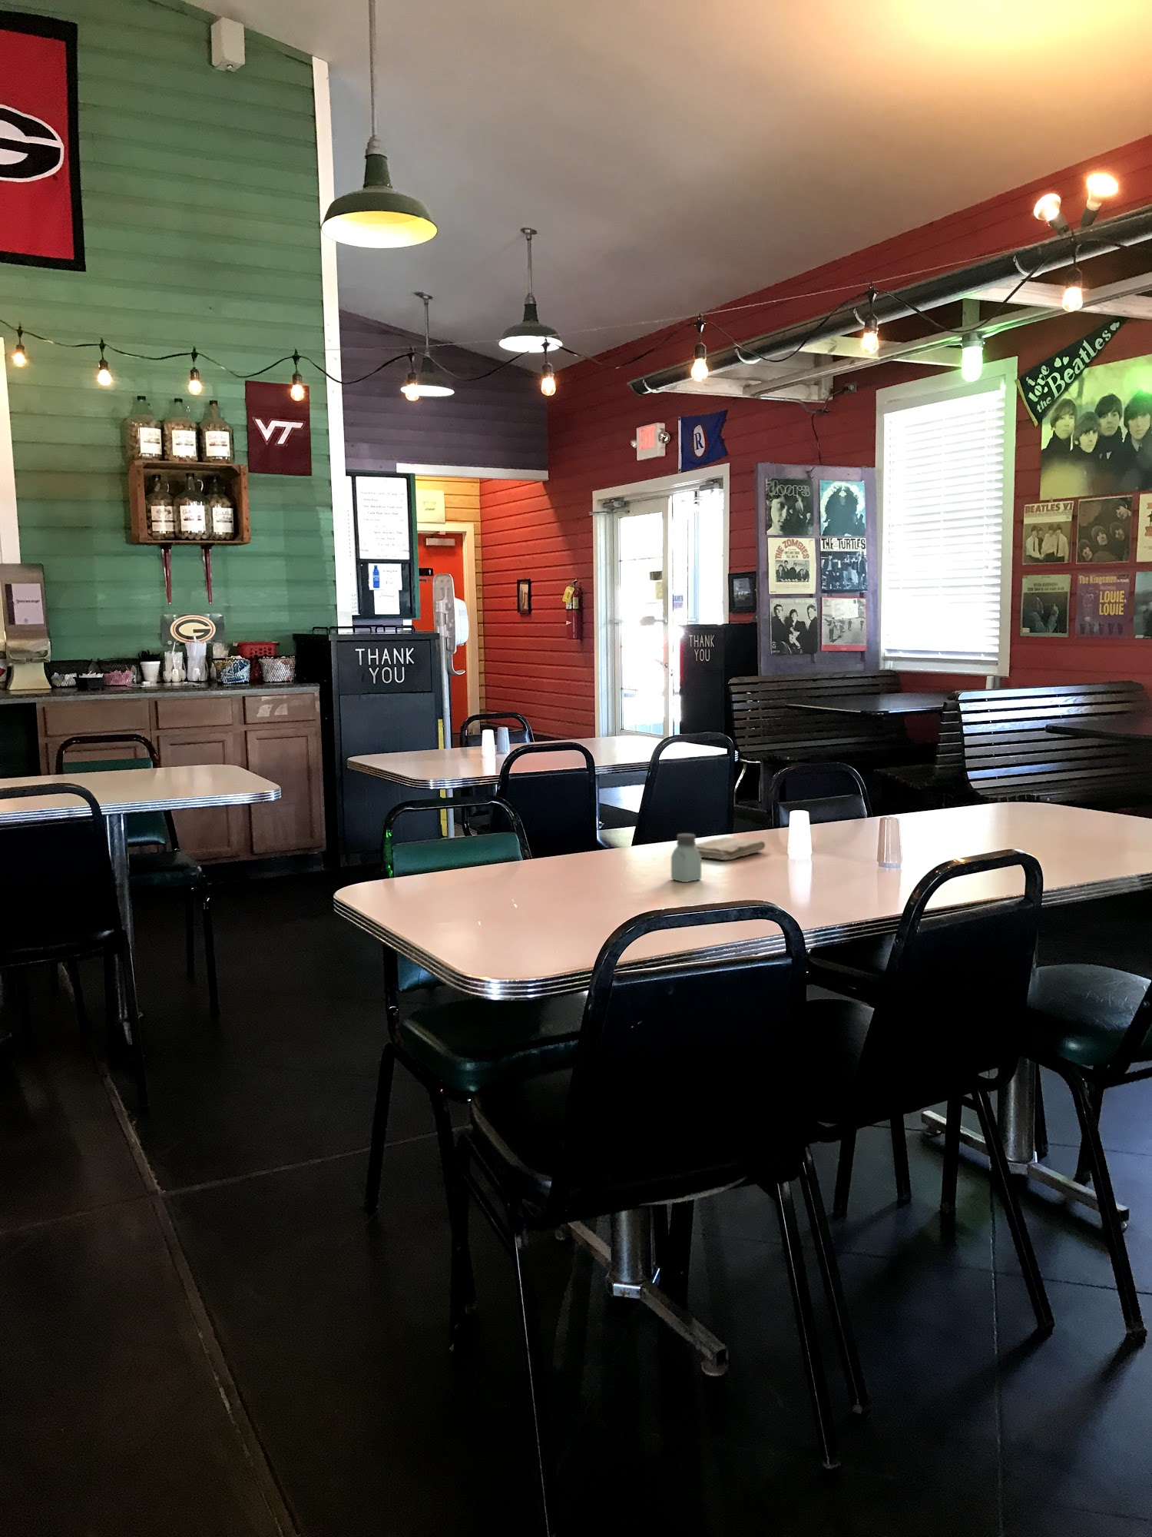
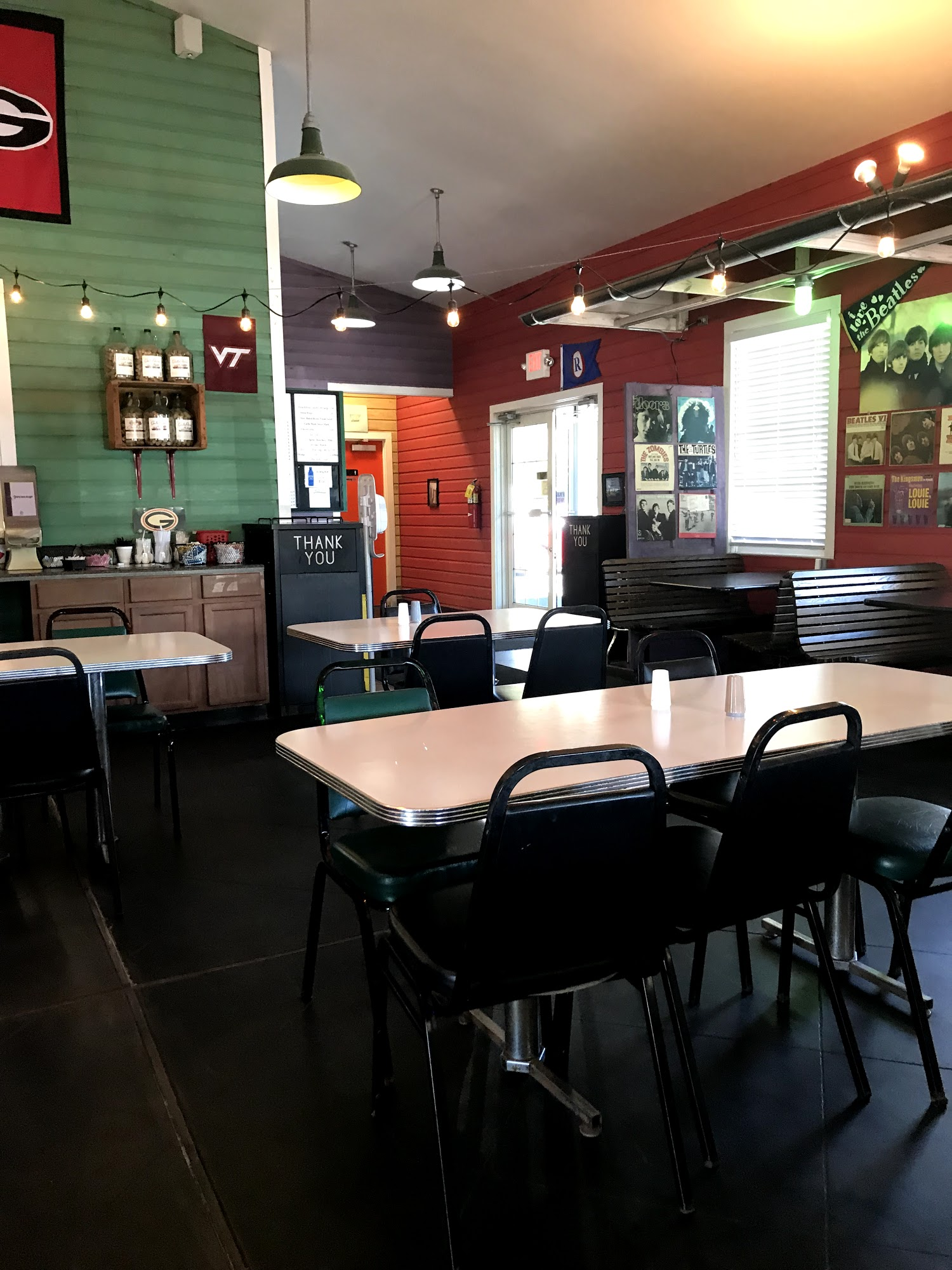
- washcloth [695,837,766,860]
- saltshaker [670,833,702,883]
